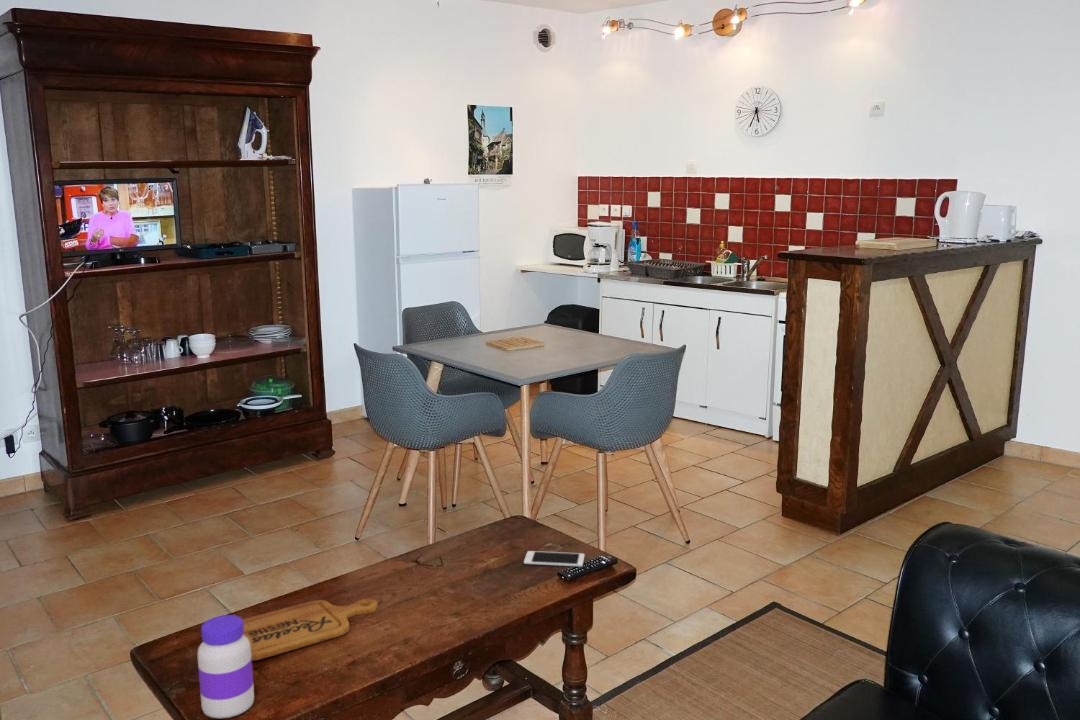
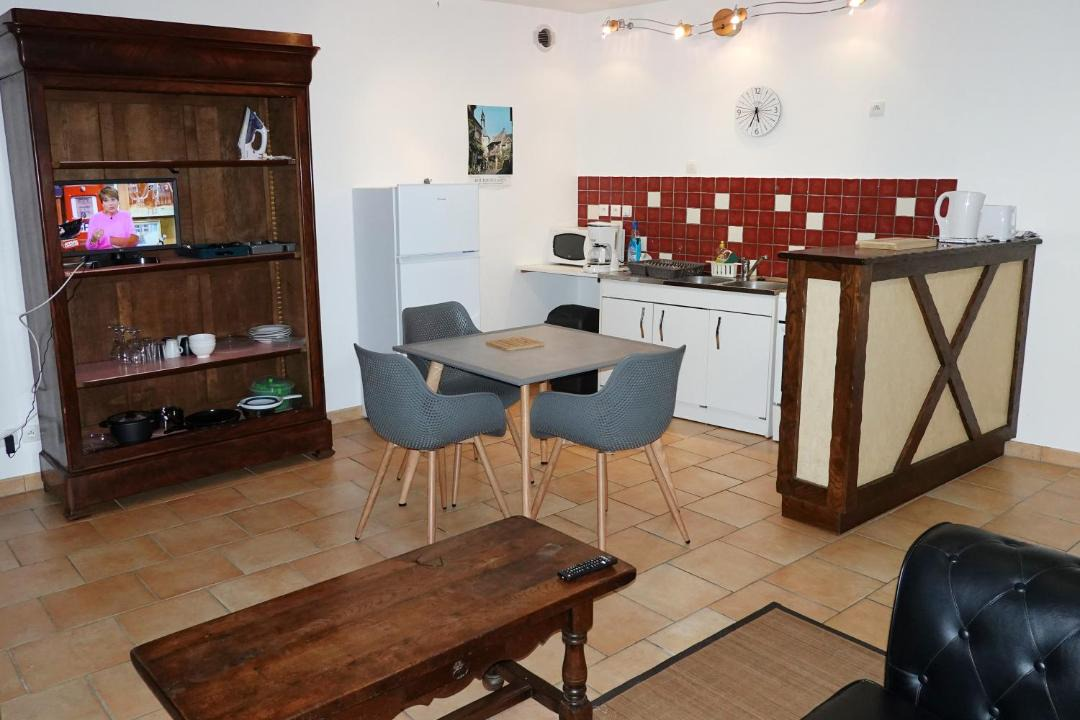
- cutting board [242,598,379,662]
- cell phone [523,550,586,568]
- jar [197,614,255,719]
